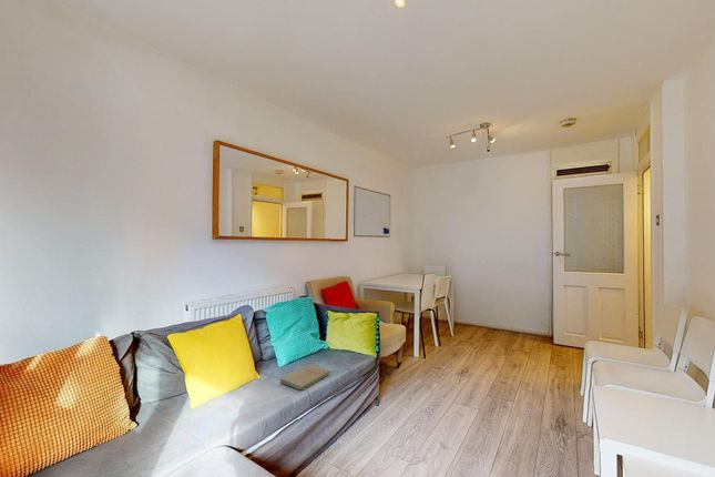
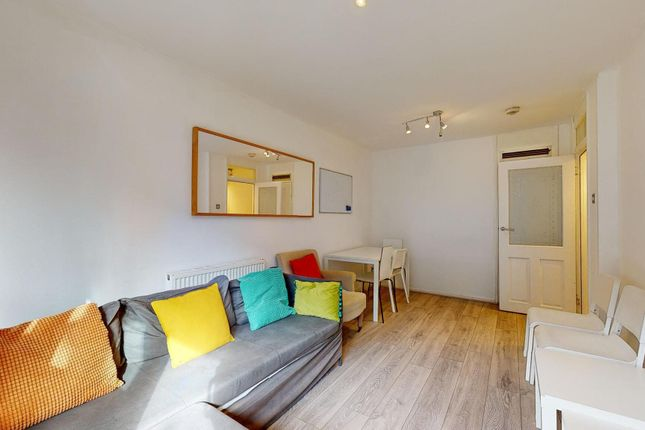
- book [279,364,330,392]
